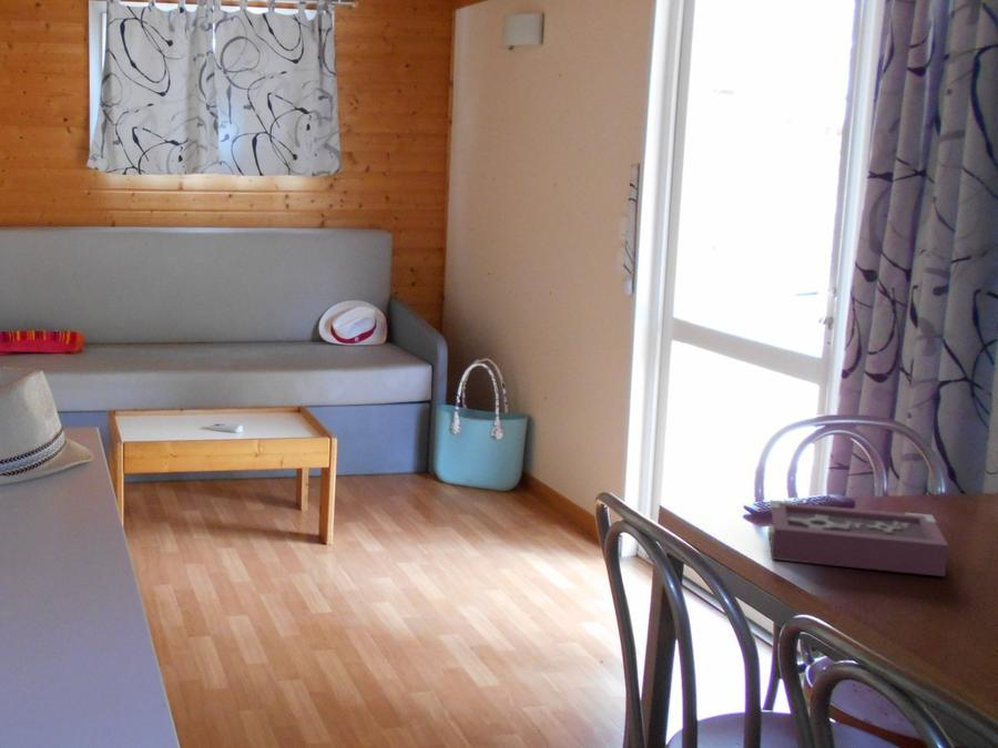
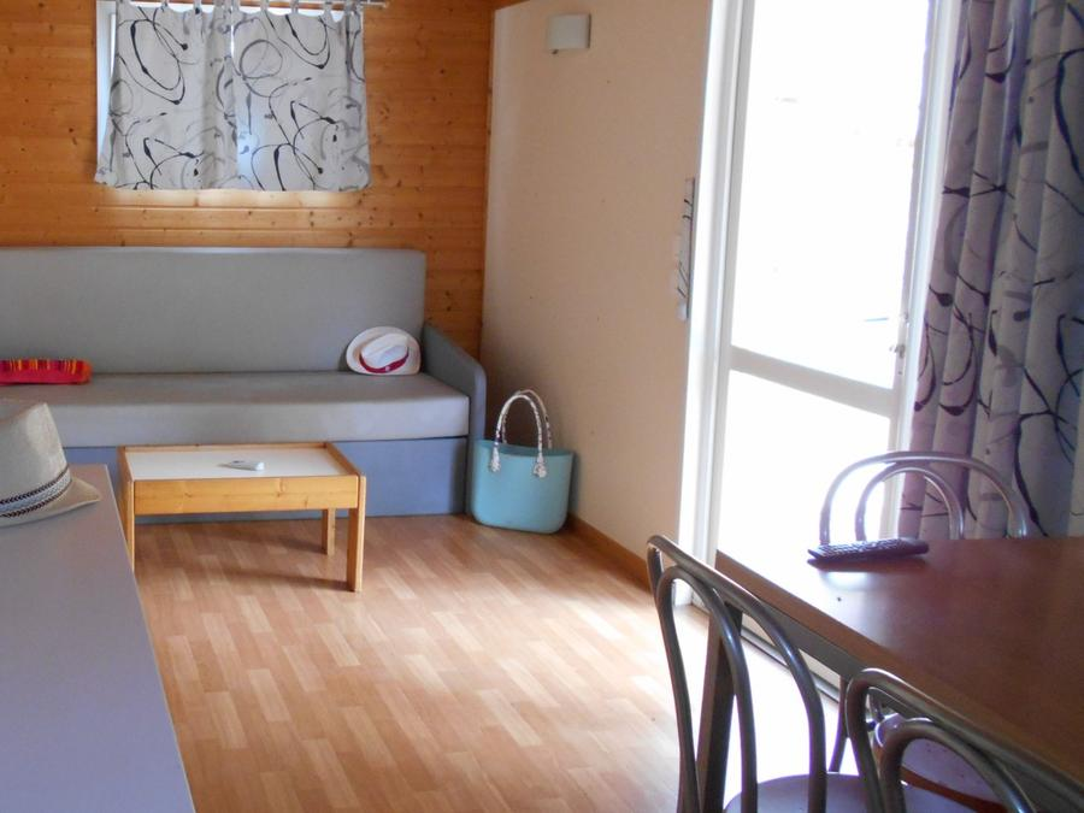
- book [767,500,949,577]
